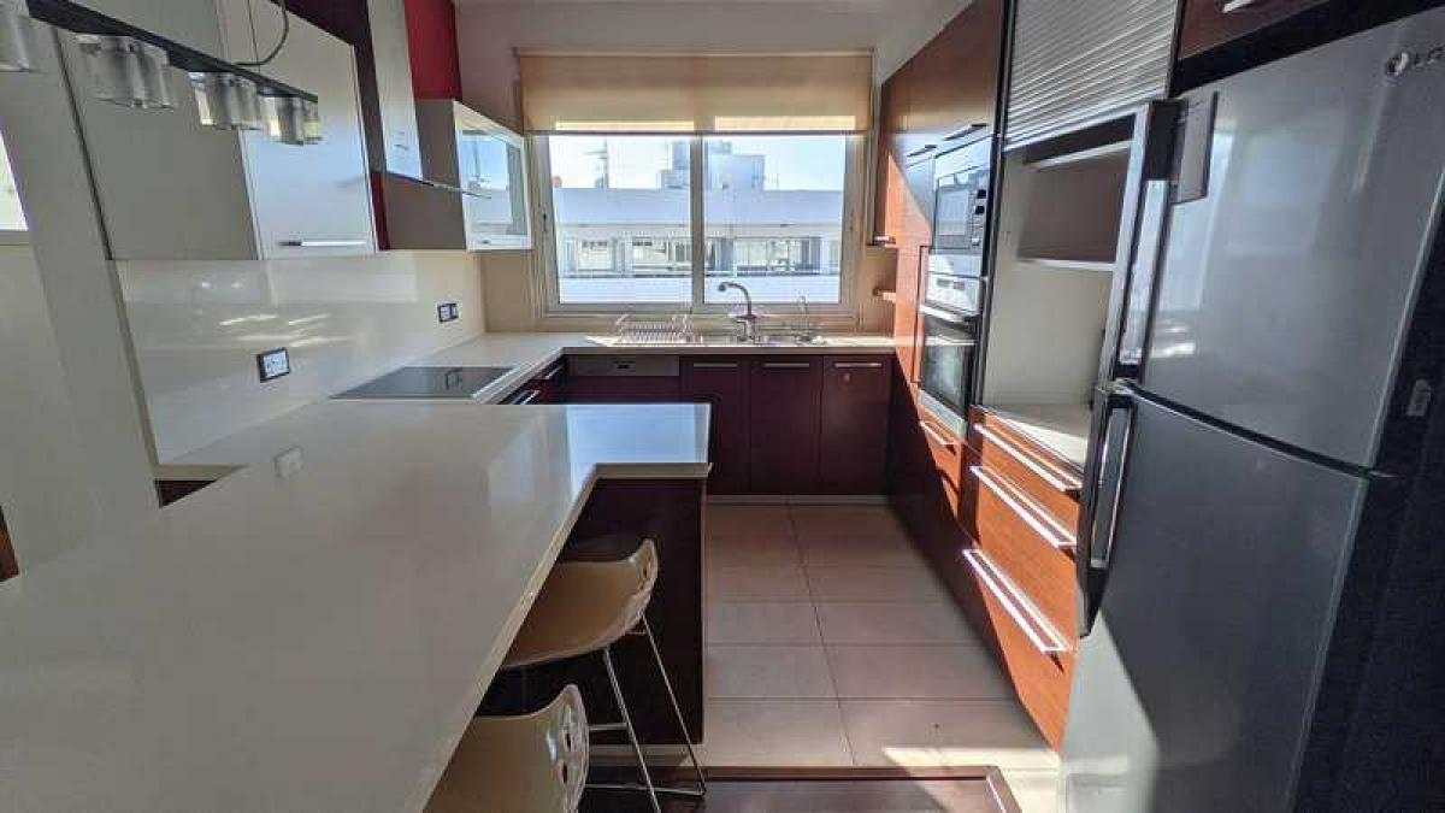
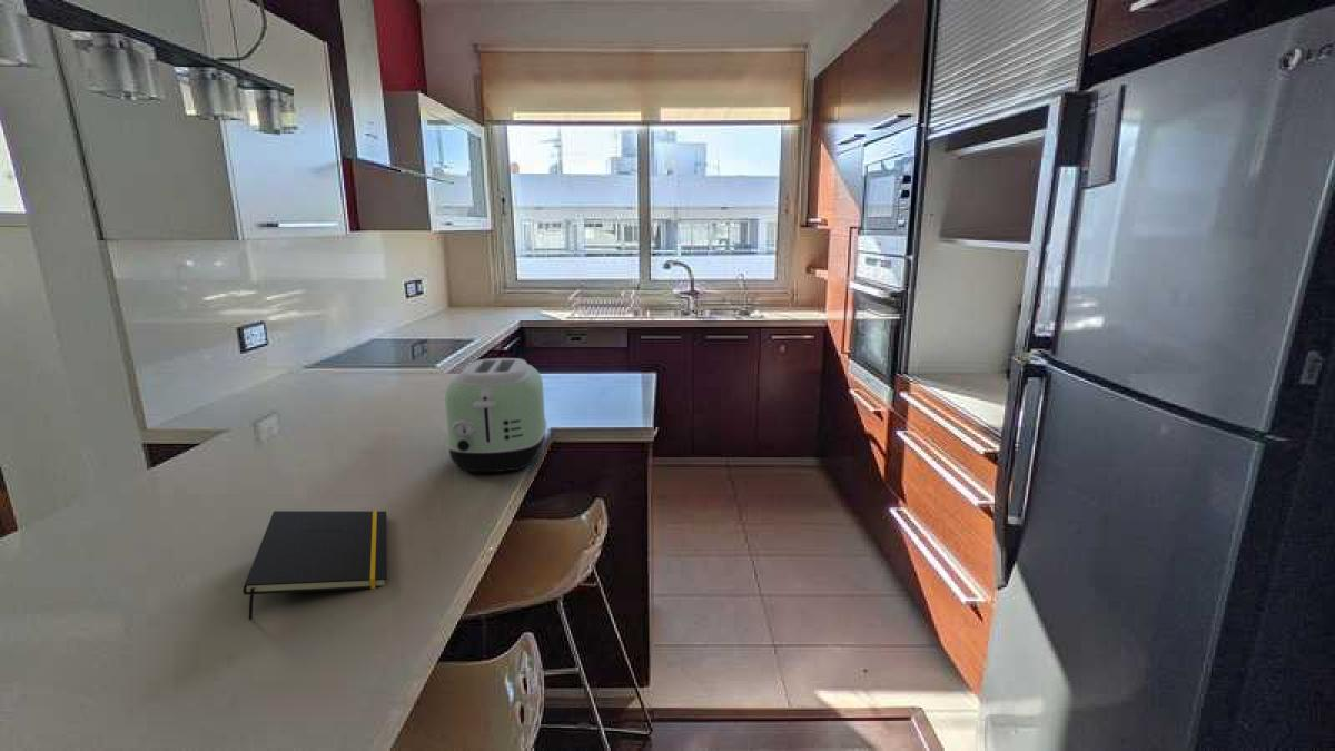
+ toaster [444,357,547,473]
+ notepad [243,510,388,621]
